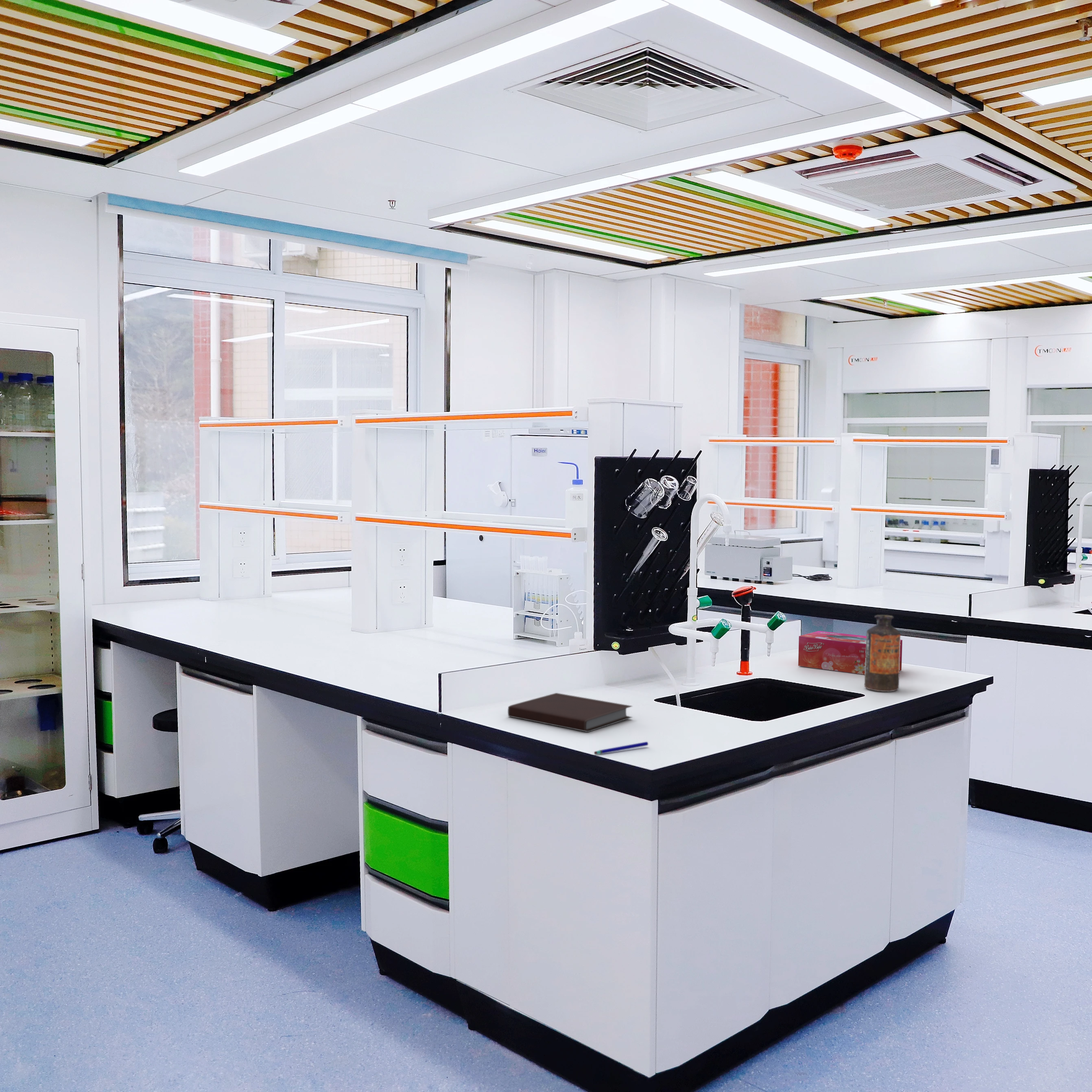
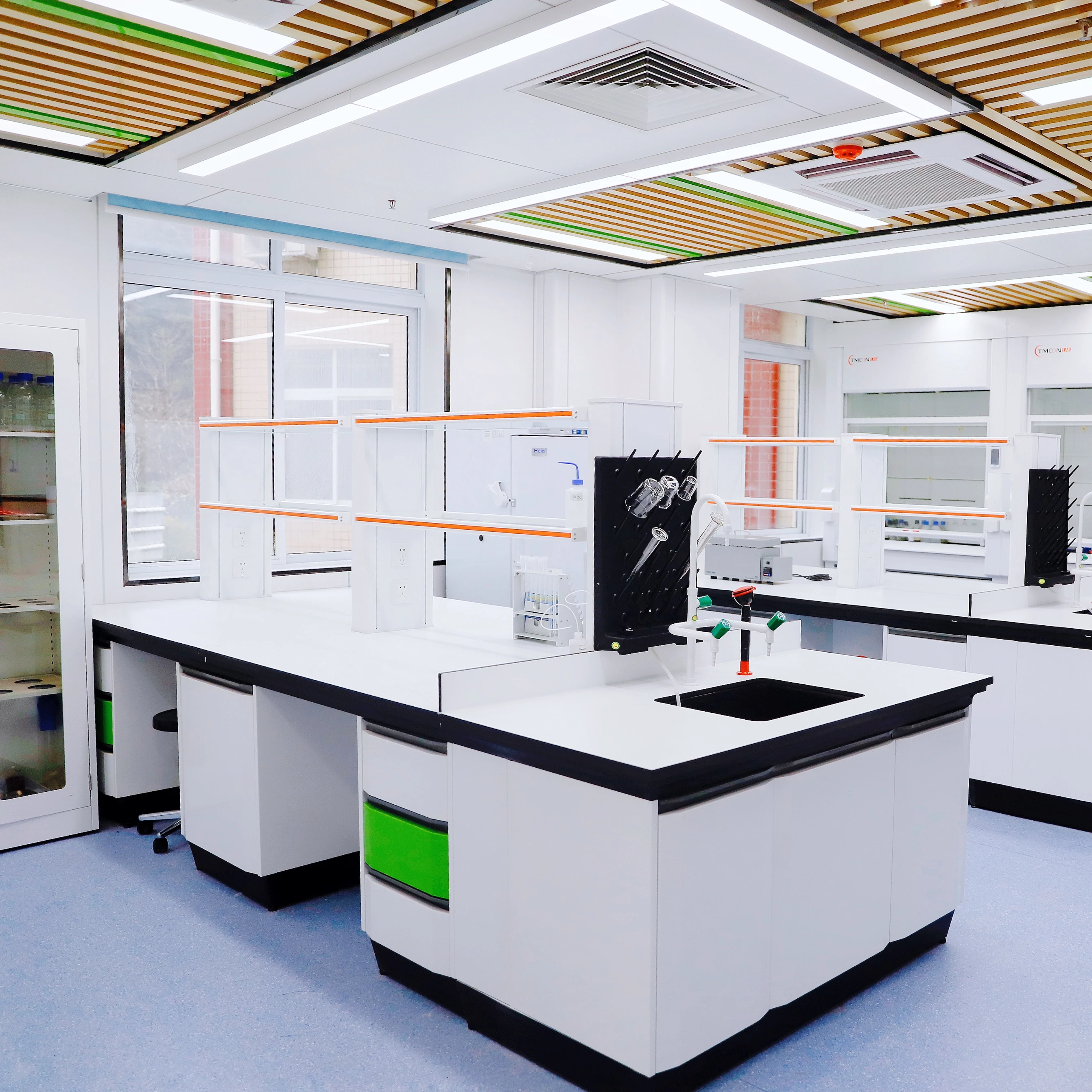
- bottle [864,614,901,692]
- notebook [507,692,633,732]
- tissue box [798,631,903,675]
- pen [594,741,649,755]
